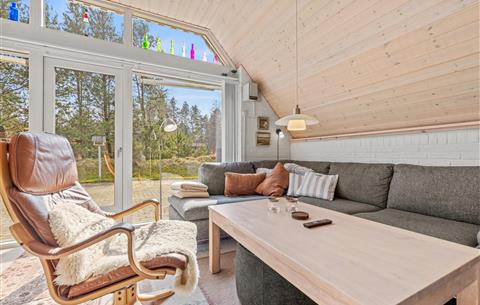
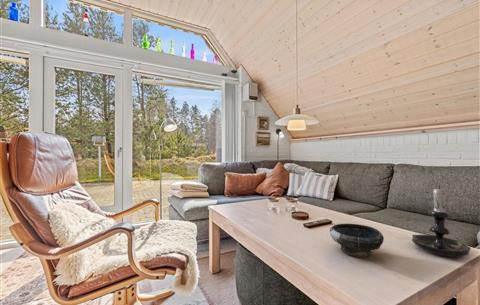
+ candle holder [411,184,472,258]
+ bowl [329,223,385,259]
